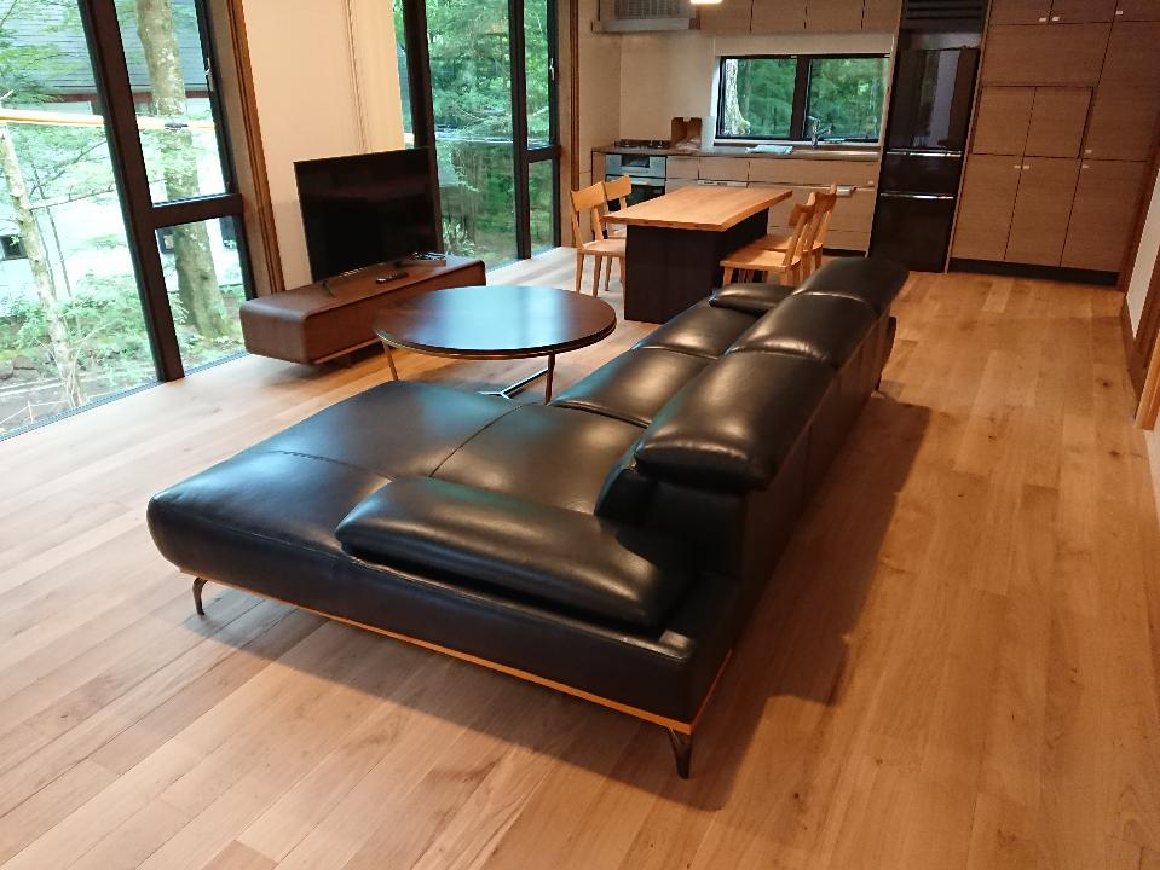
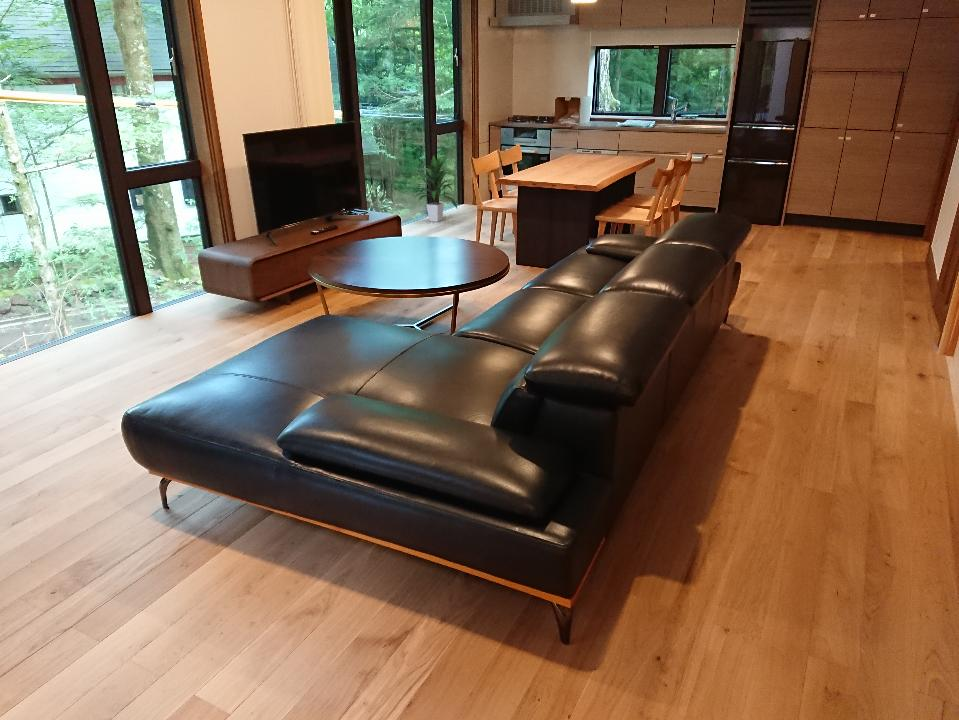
+ indoor plant [410,154,459,223]
